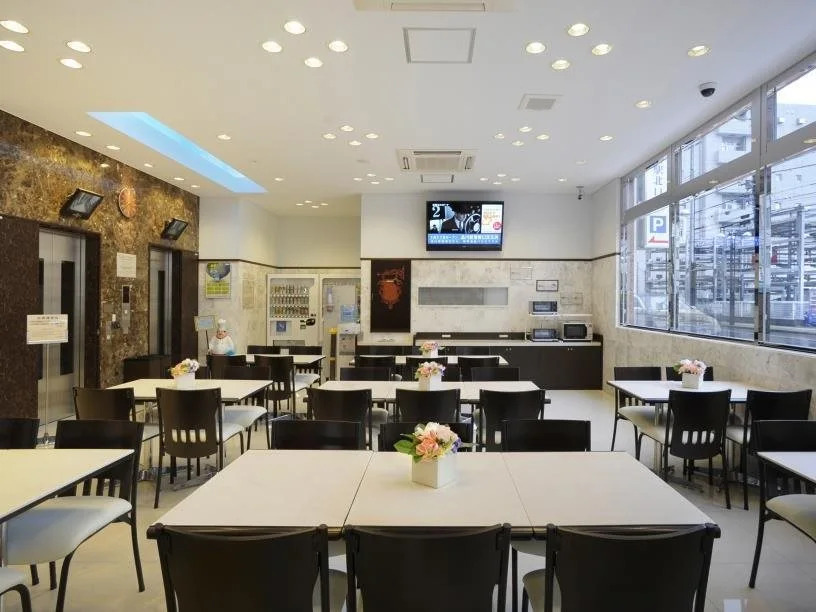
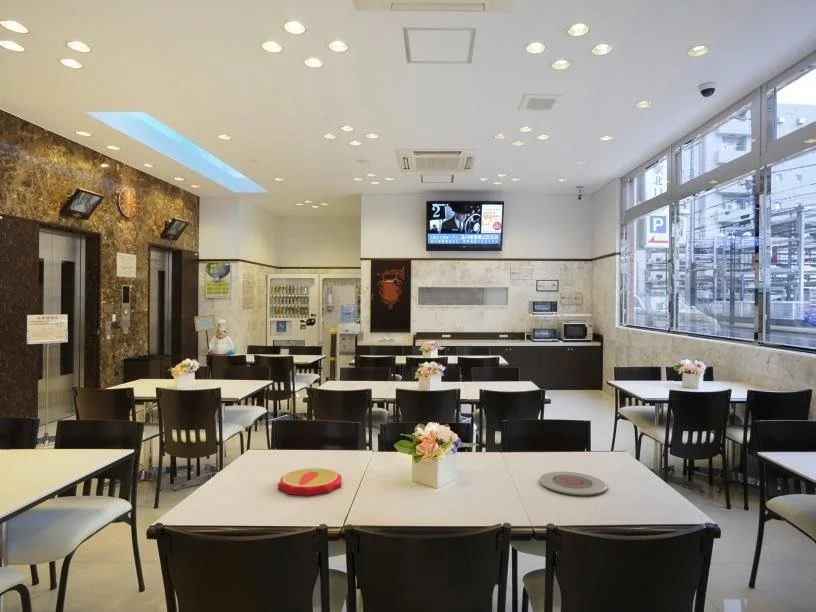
+ plate [277,467,342,497]
+ plate [539,471,608,496]
